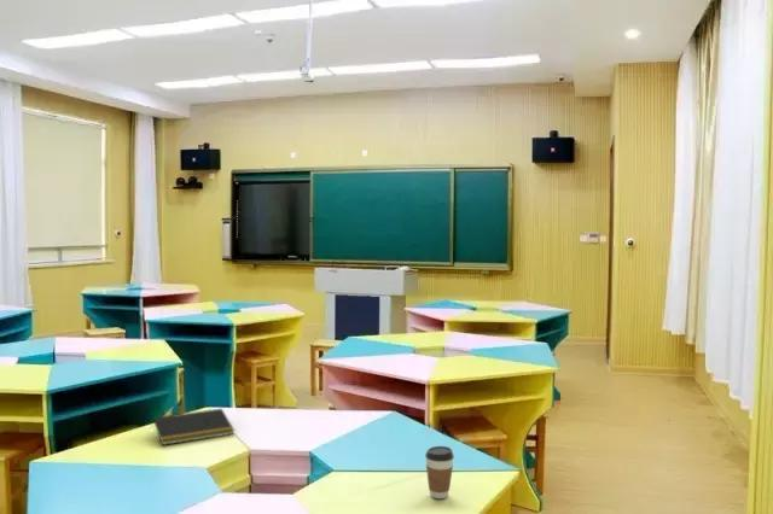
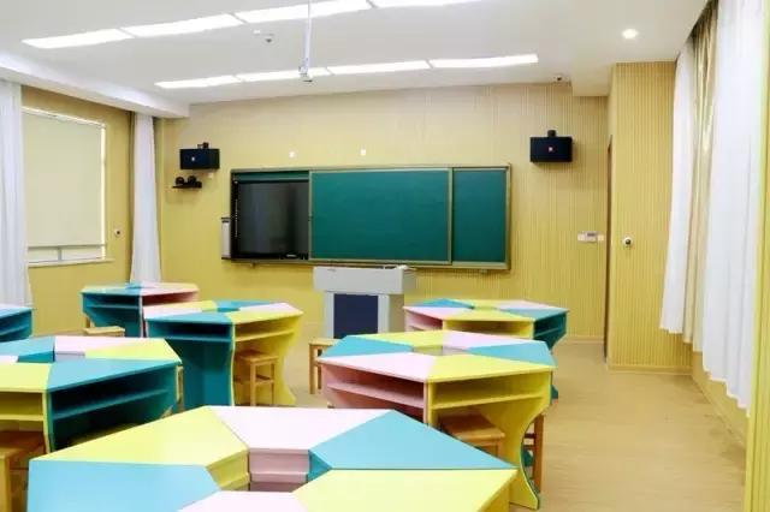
- notepad [151,408,236,446]
- coffee cup [424,445,455,500]
